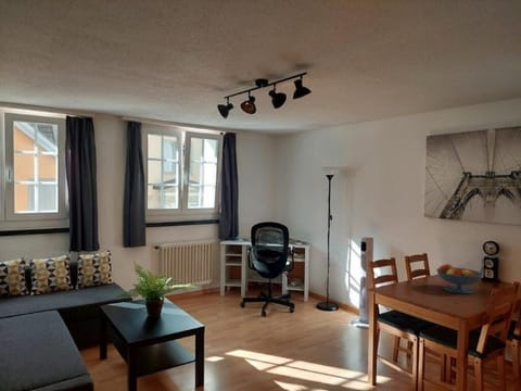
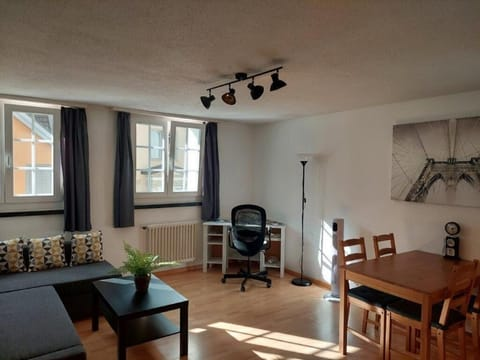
- fruit bowl [435,263,483,294]
